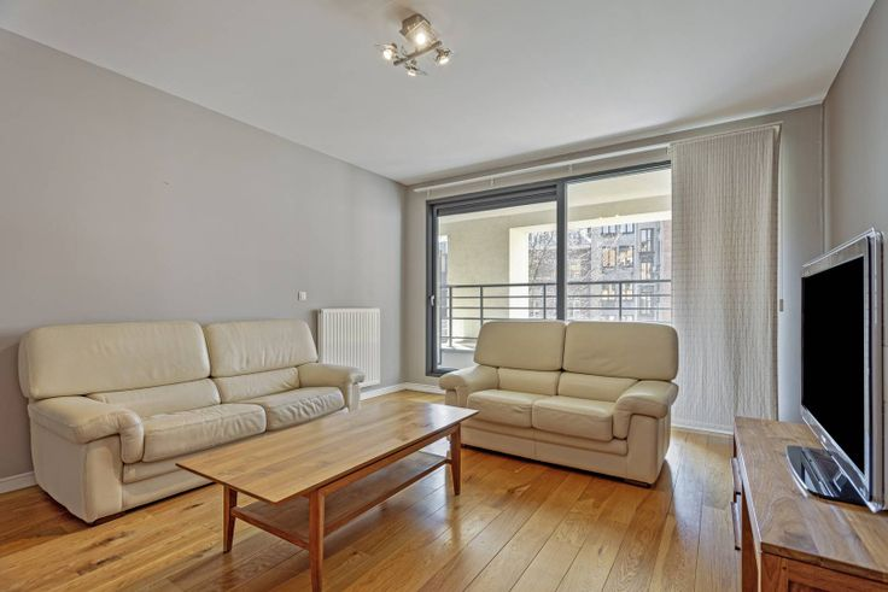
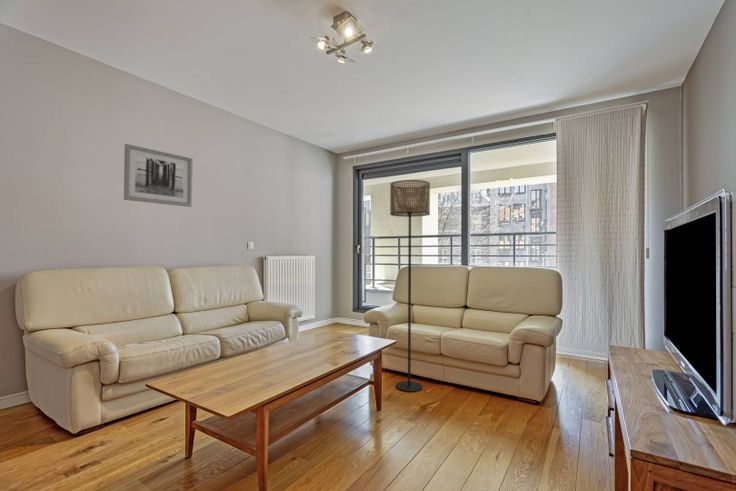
+ floor lamp [389,179,431,393]
+ wall art [123,143,194,208]
